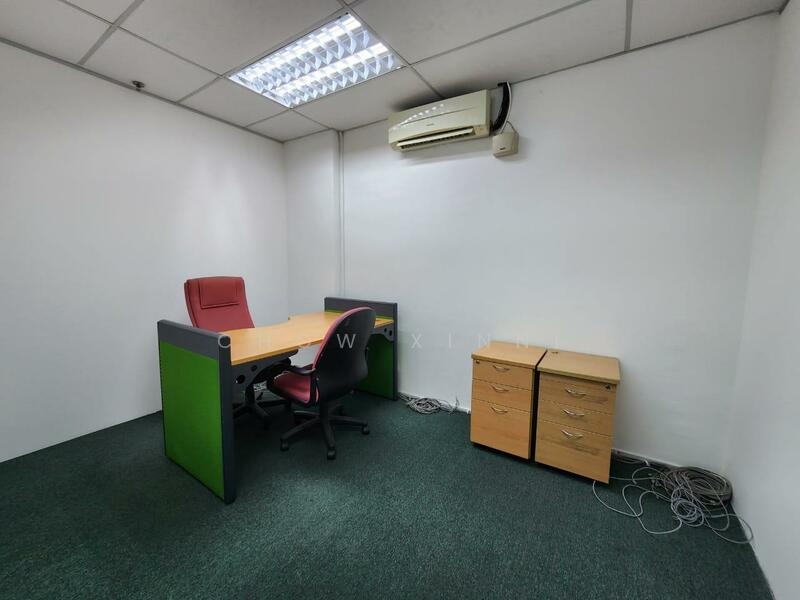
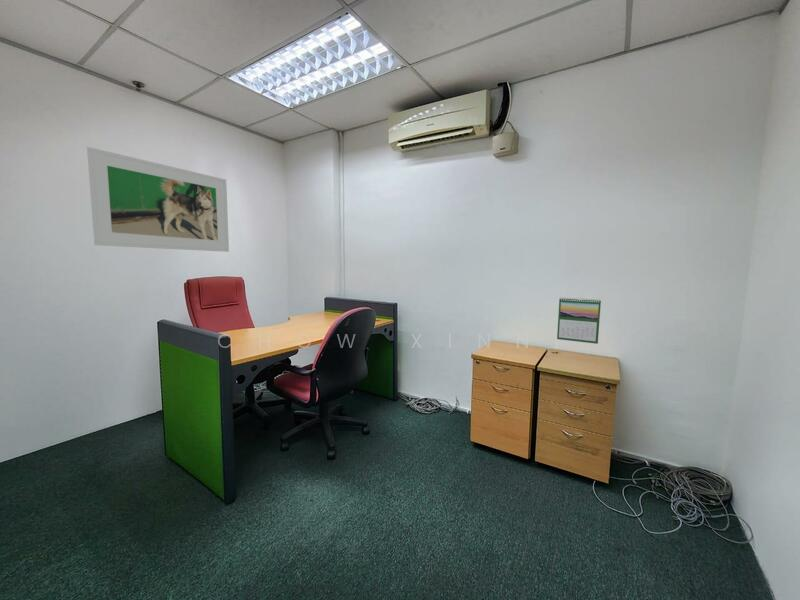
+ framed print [86,146,230,253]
+ calendar [556,297,602,345]
